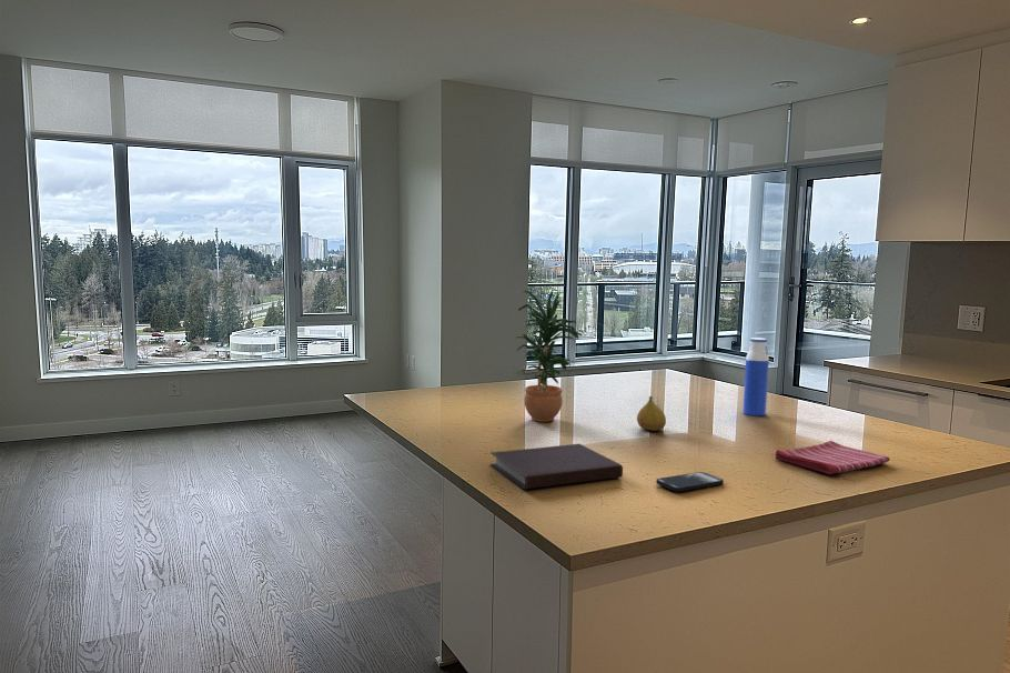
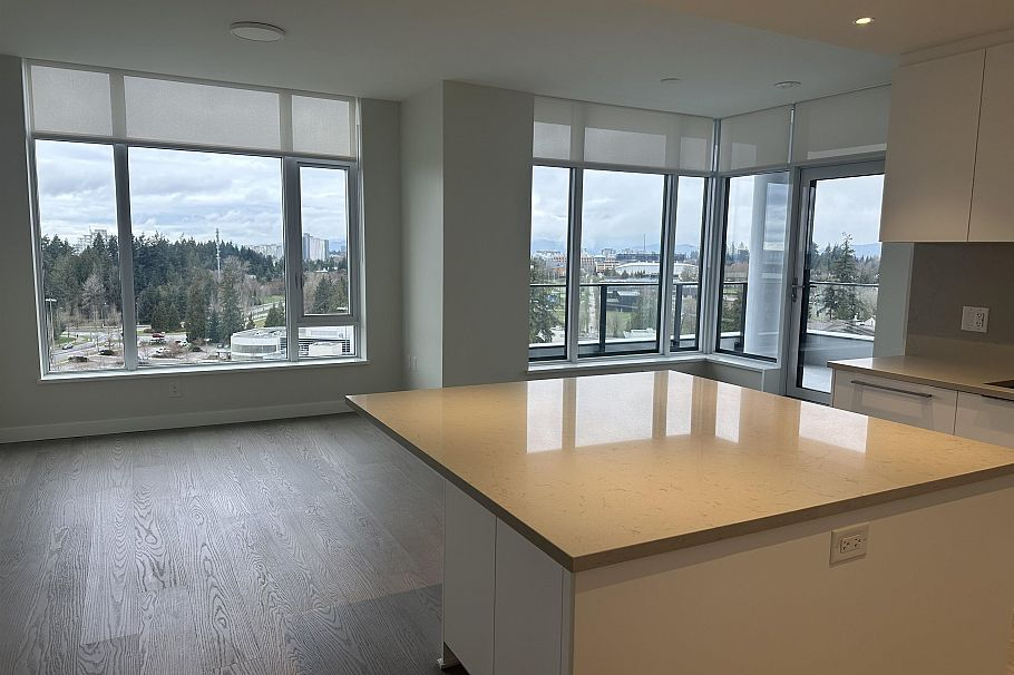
- smartphone [655,471,725,492]
- fruit [636,395,667,432]
- potted plant [515,290,583,423]
- water bottle [743,336,770,418]
- notebook [489,443,624,490]
- dish towel [774,440,891,475]
